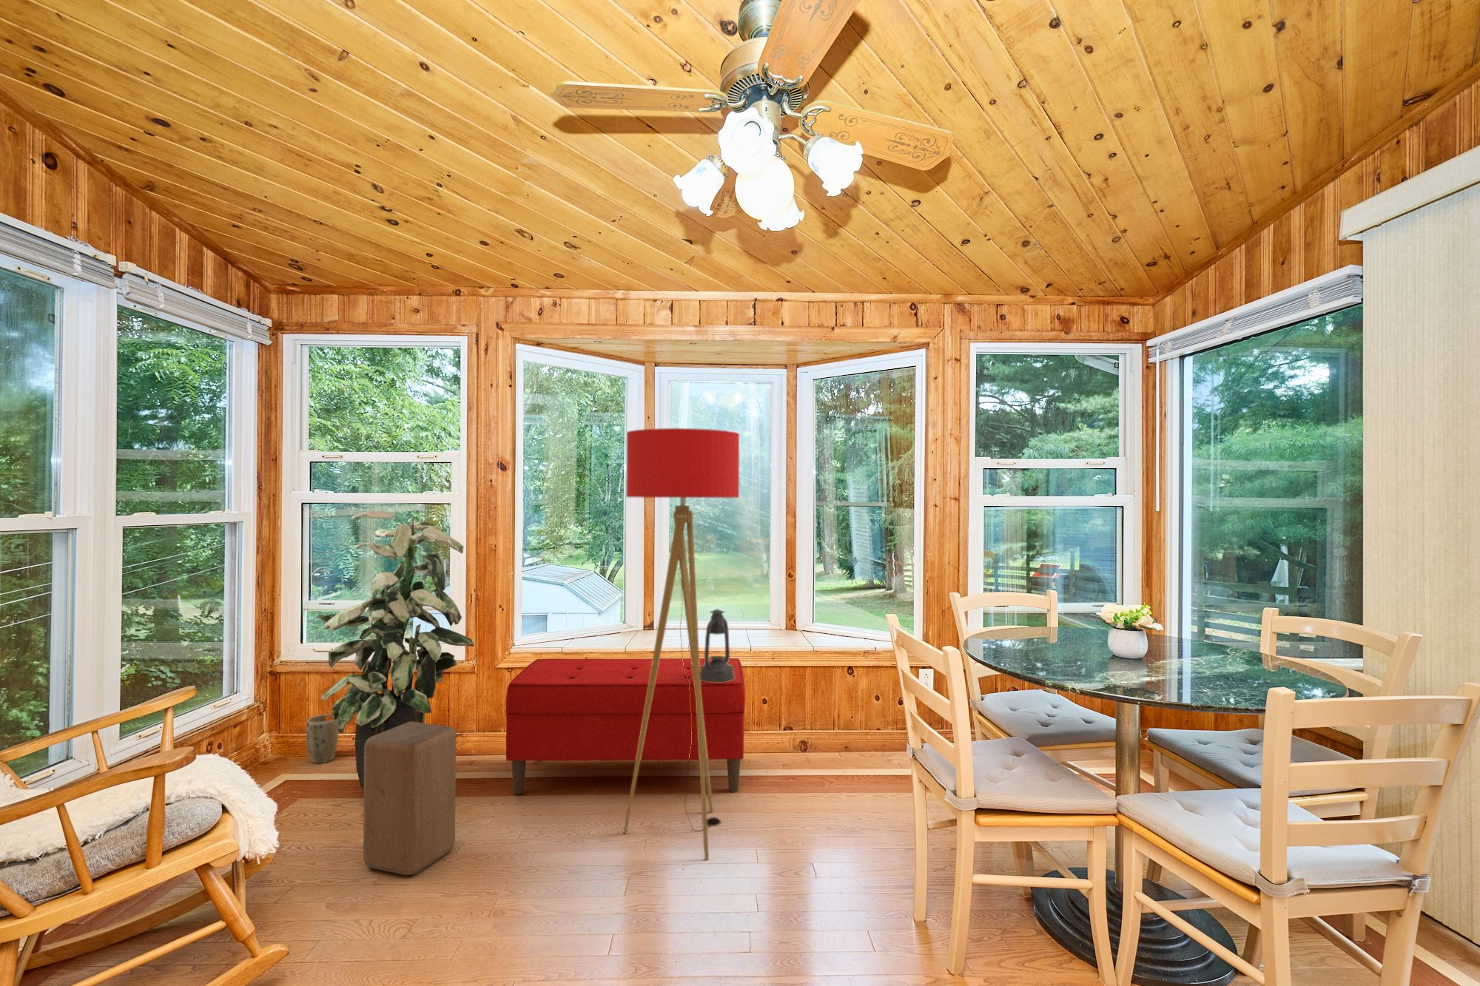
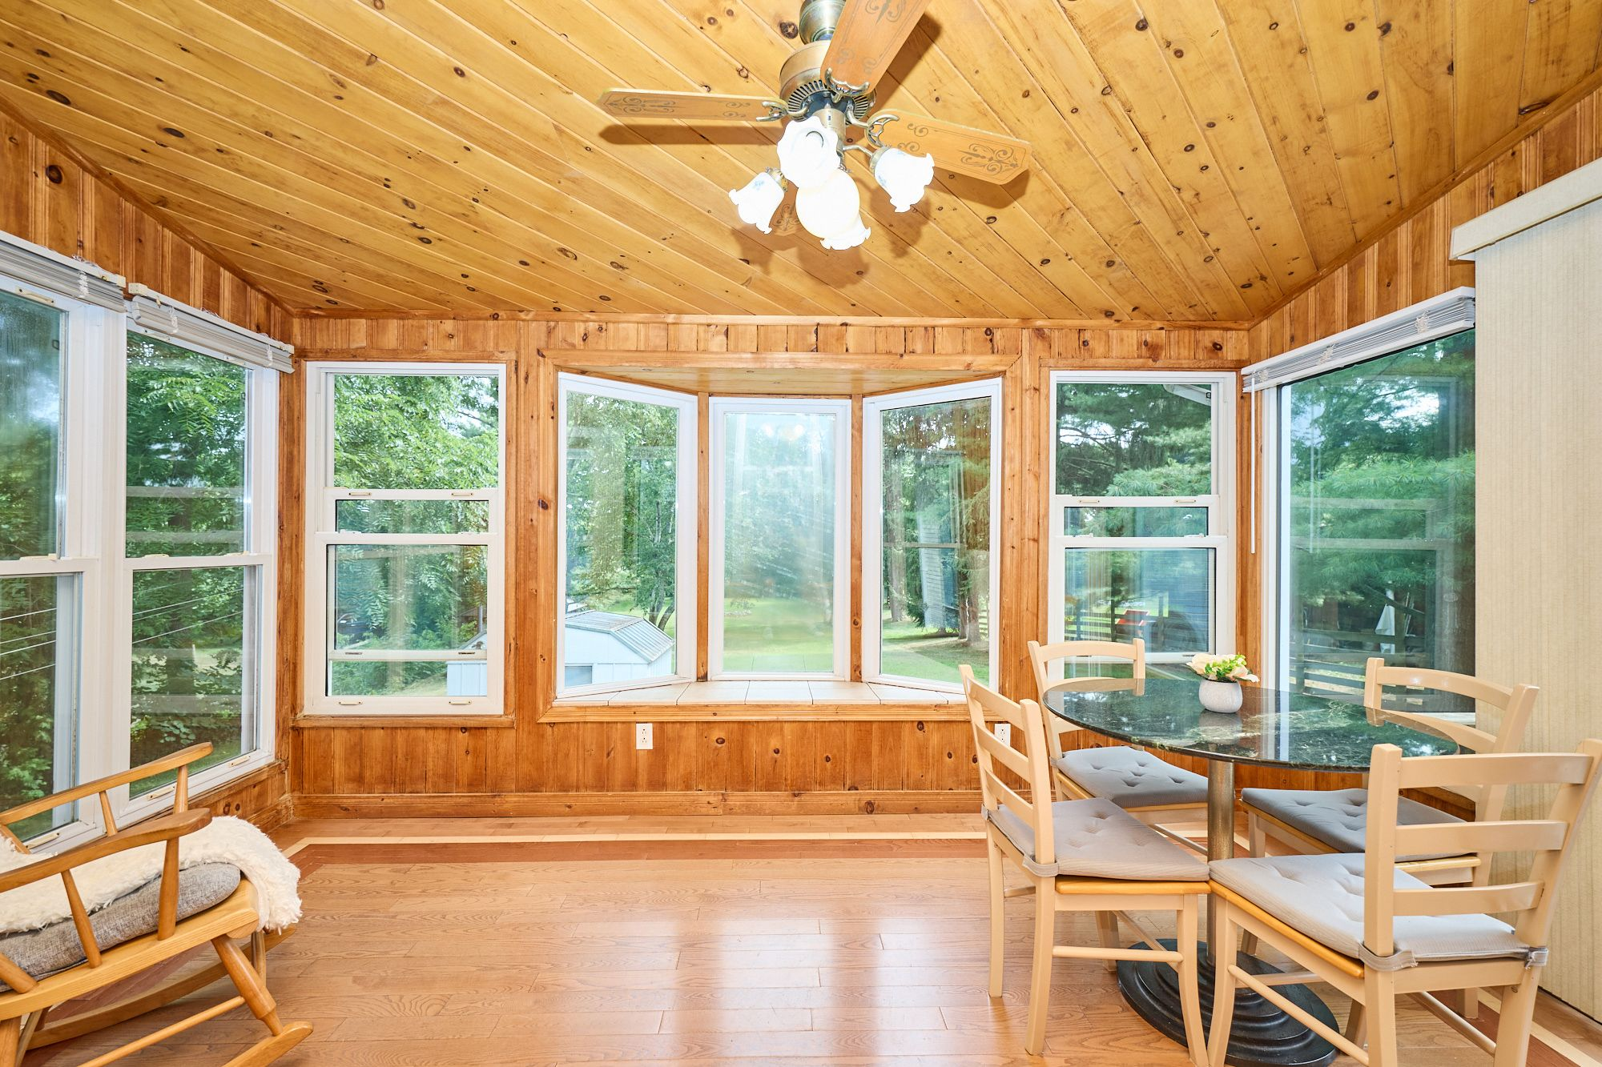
- floor lamp [623,428,739,861]
- plant pot [306,714,340,764]
- indoor plant [315,510,475,789]
- bench [505,658,746,796]
- stool [363,721,457,876]
- lantern [700,609,735,682]
